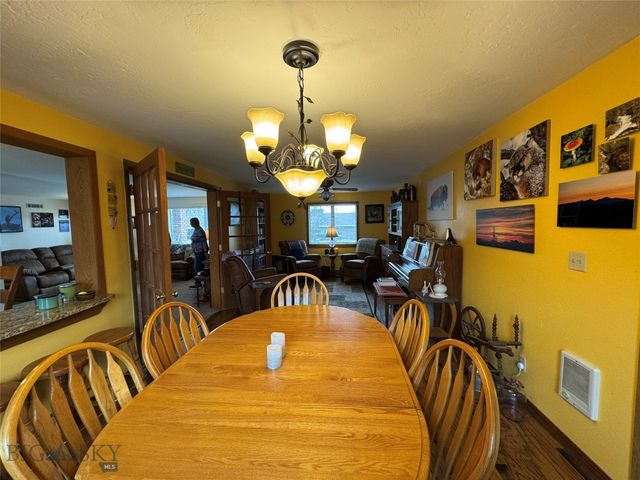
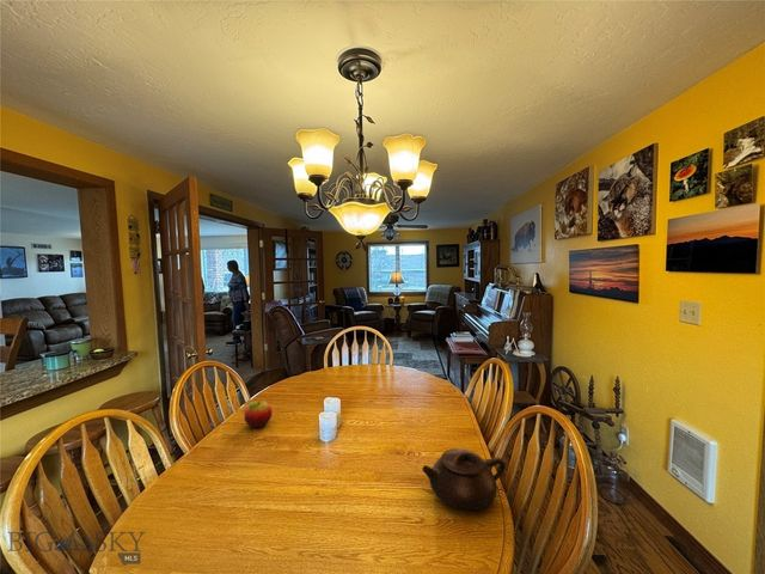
+ teapot [421,447,507,511]
+ fruit [243,399,273,429]
